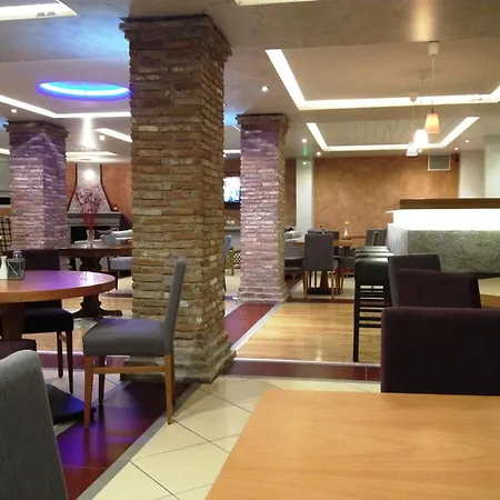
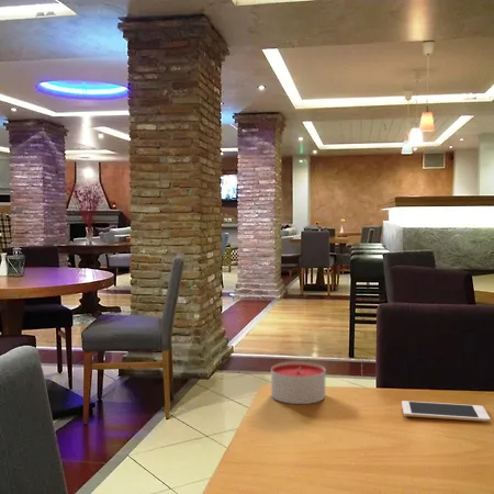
+ candle [270,360,326,405]
+ cell phone [401,400,492,423]
